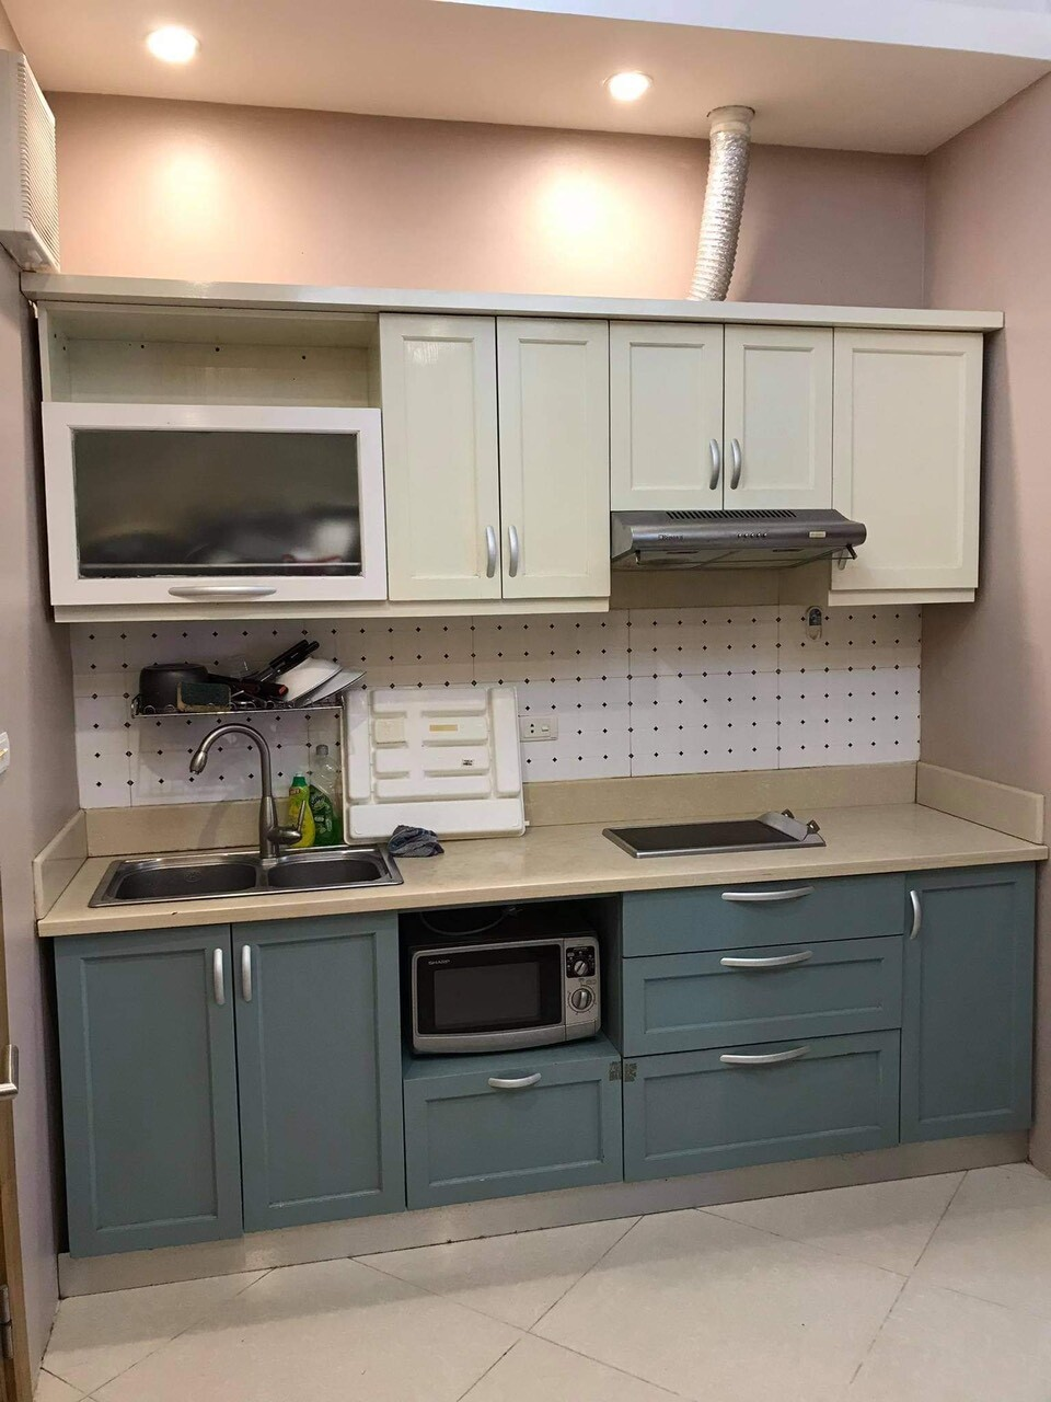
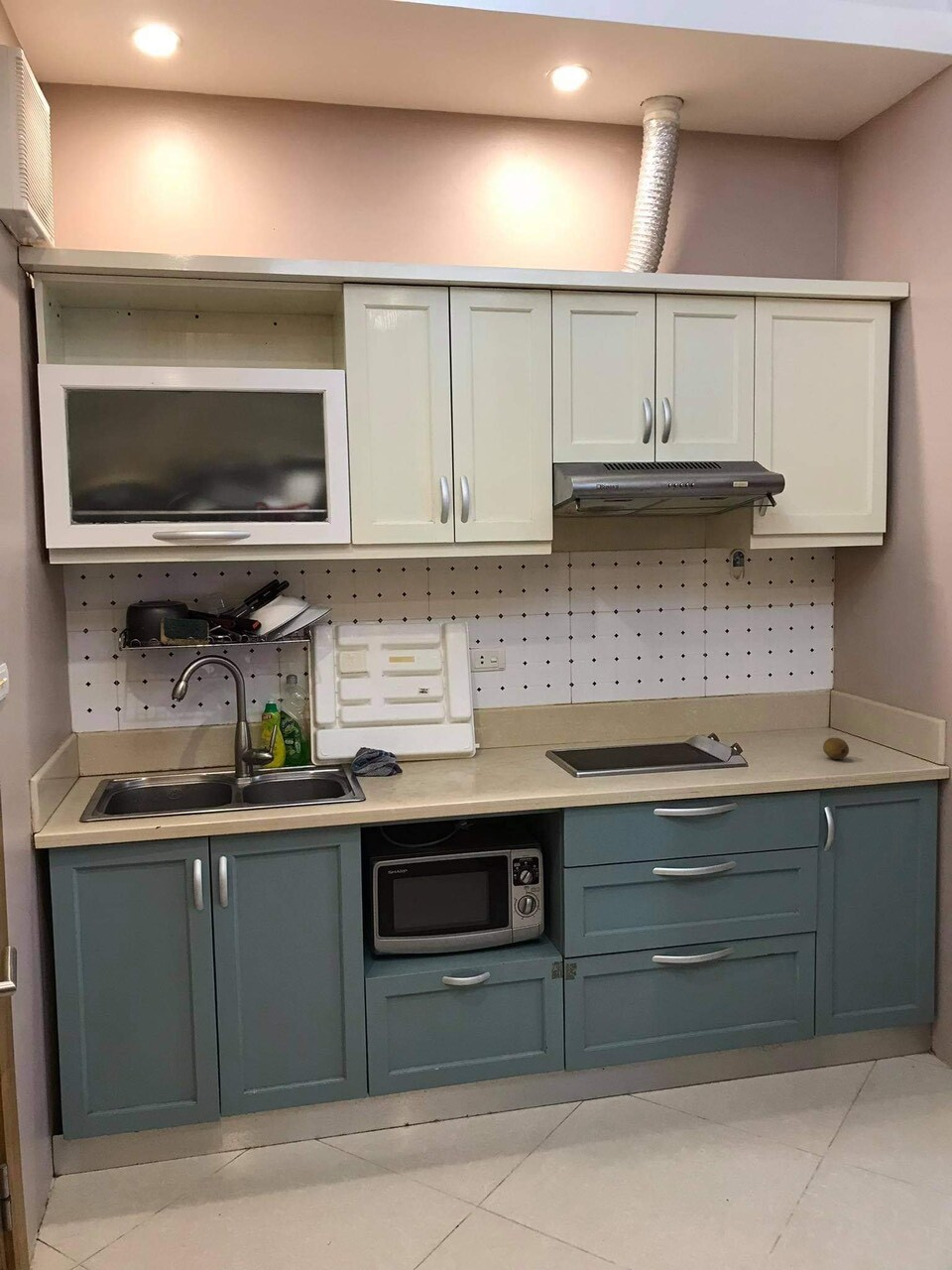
+ fruit [822,736,850,760]
